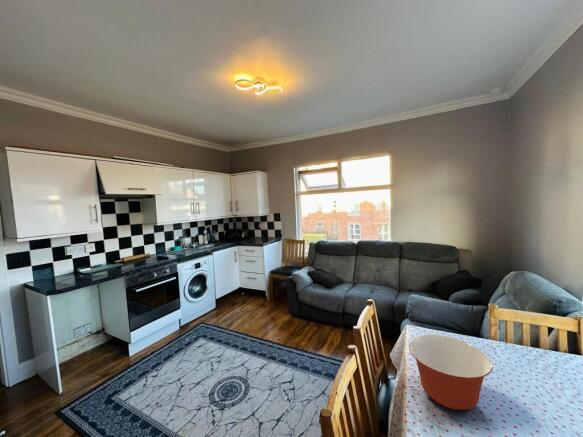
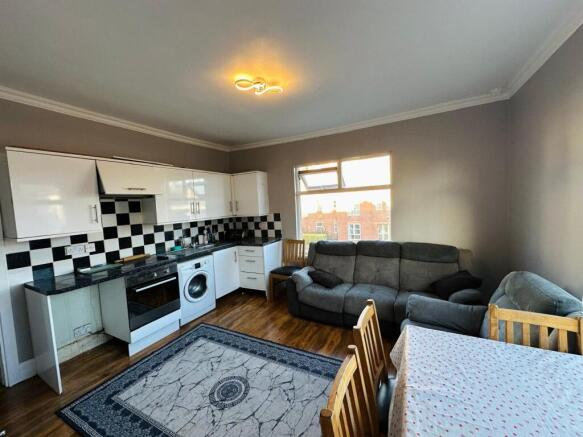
- mixing bowl [408,334,494,411]
